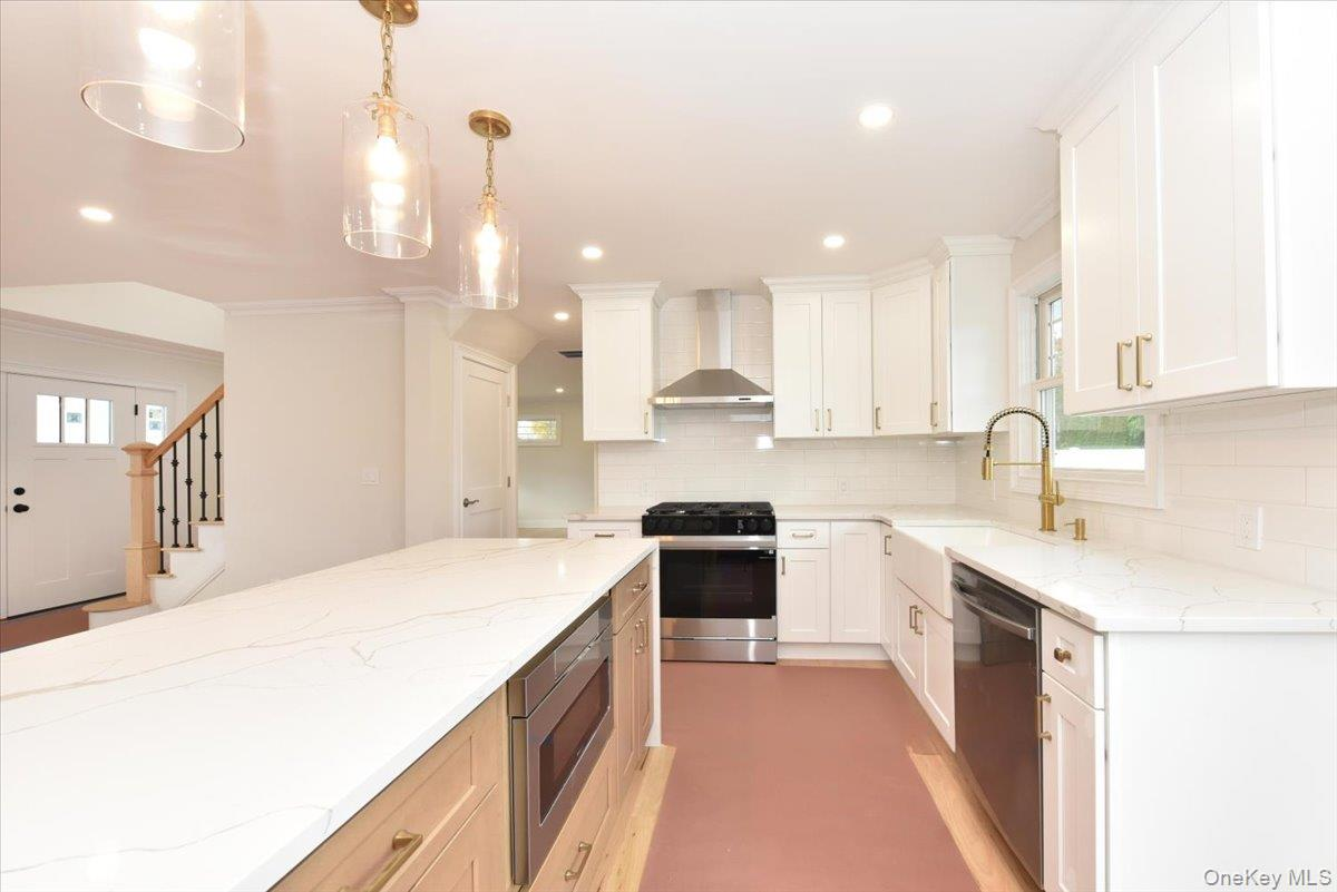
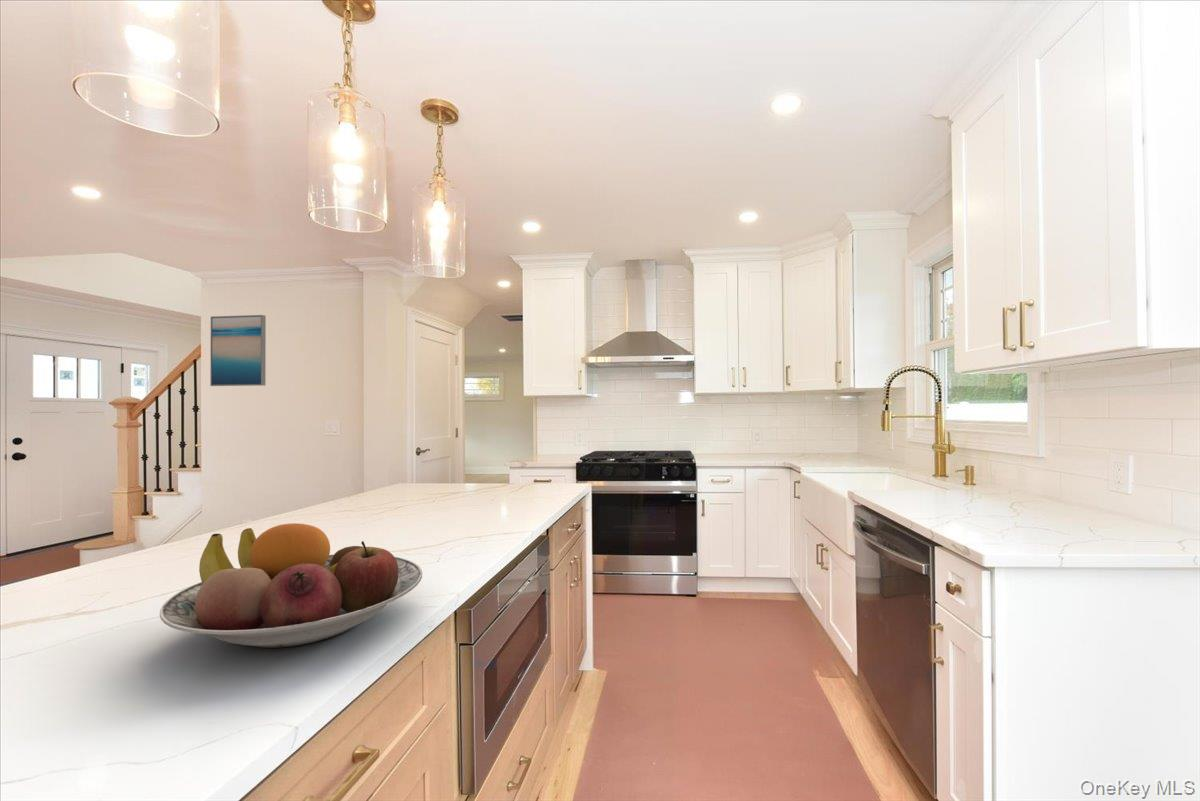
+ wall art [209,314,267,387]
+ fruit bowl [159,522,423,649]
